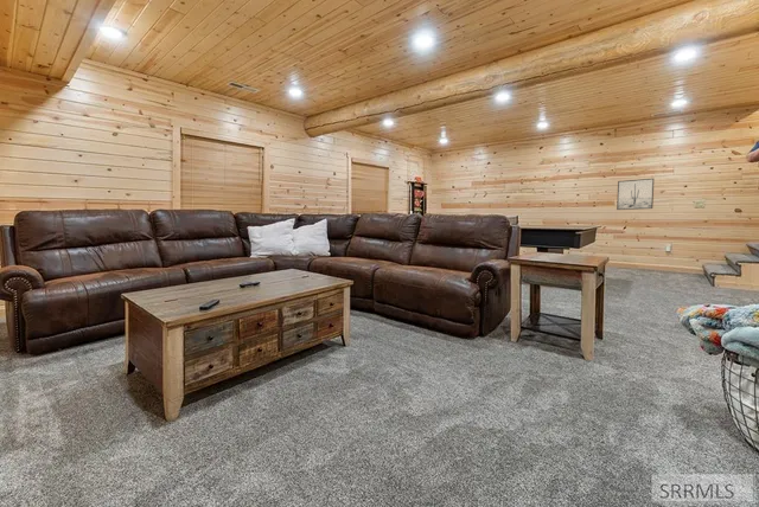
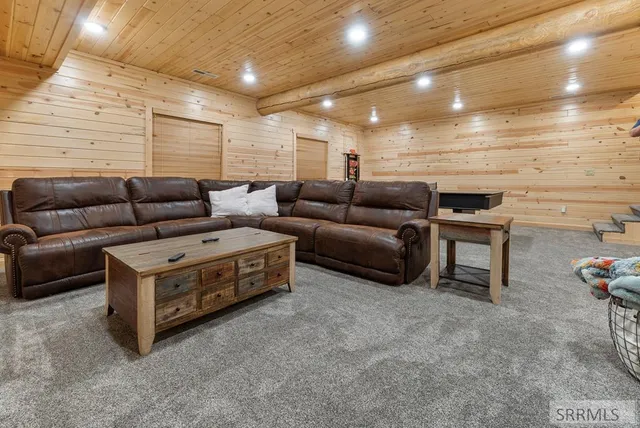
- wall art [616,178,655,211]
